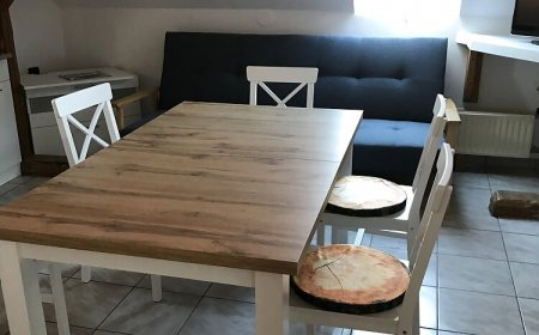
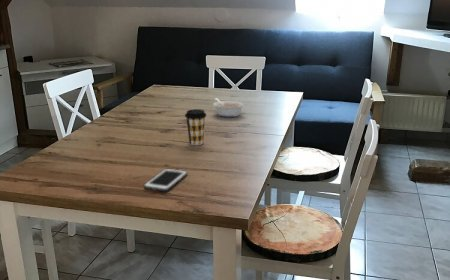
+ cell phone [143,168,188,192]
+ legume [212,97,245,118]
+ coffee cup [184,108,207,146]
